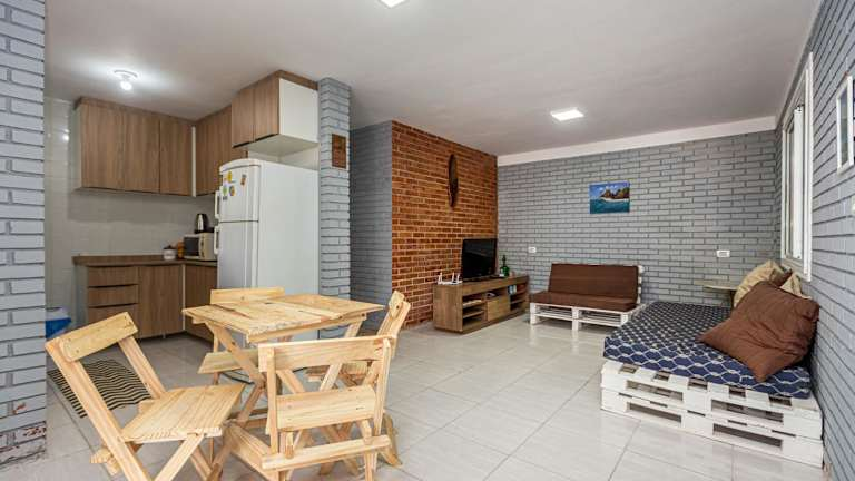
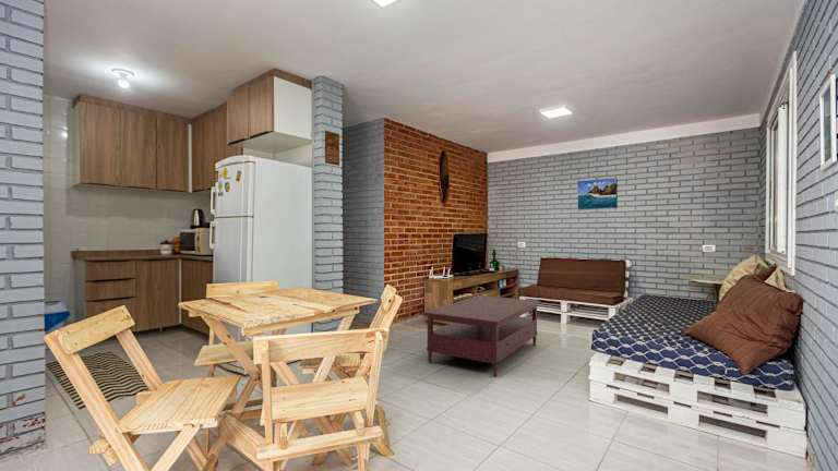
+ coffee table [422,294,541,378]
